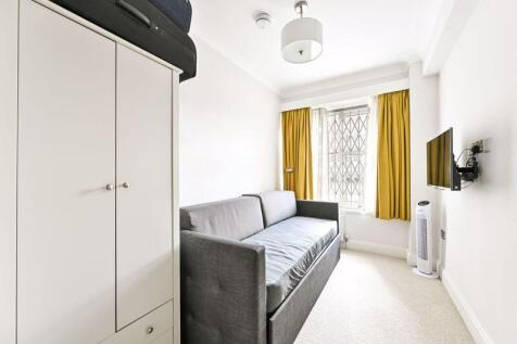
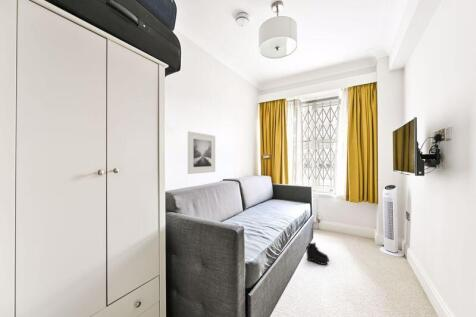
+ boots [305,241,330,266]
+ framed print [187,131,216,175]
